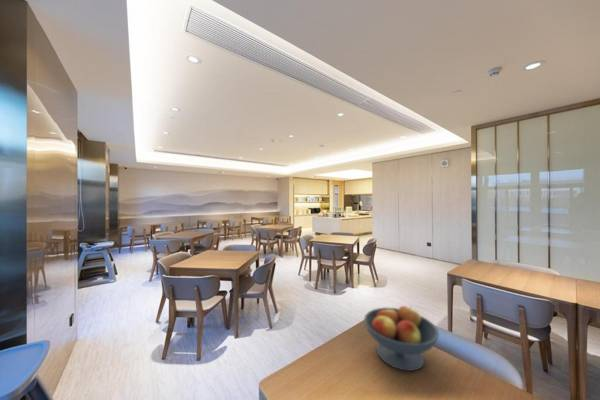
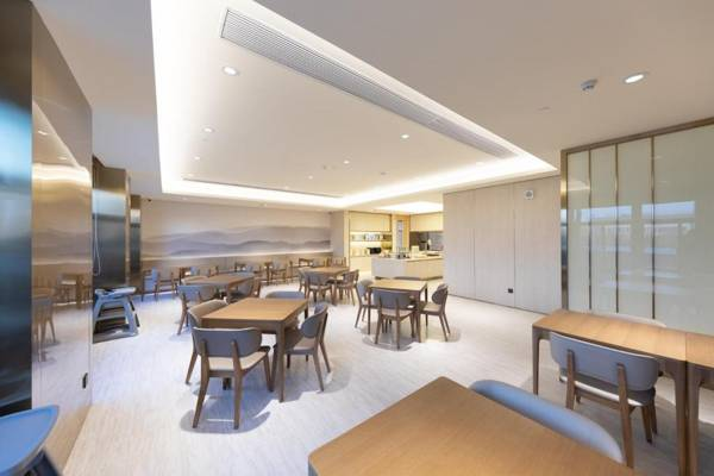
- fruit bowl [363,304,440,372]
